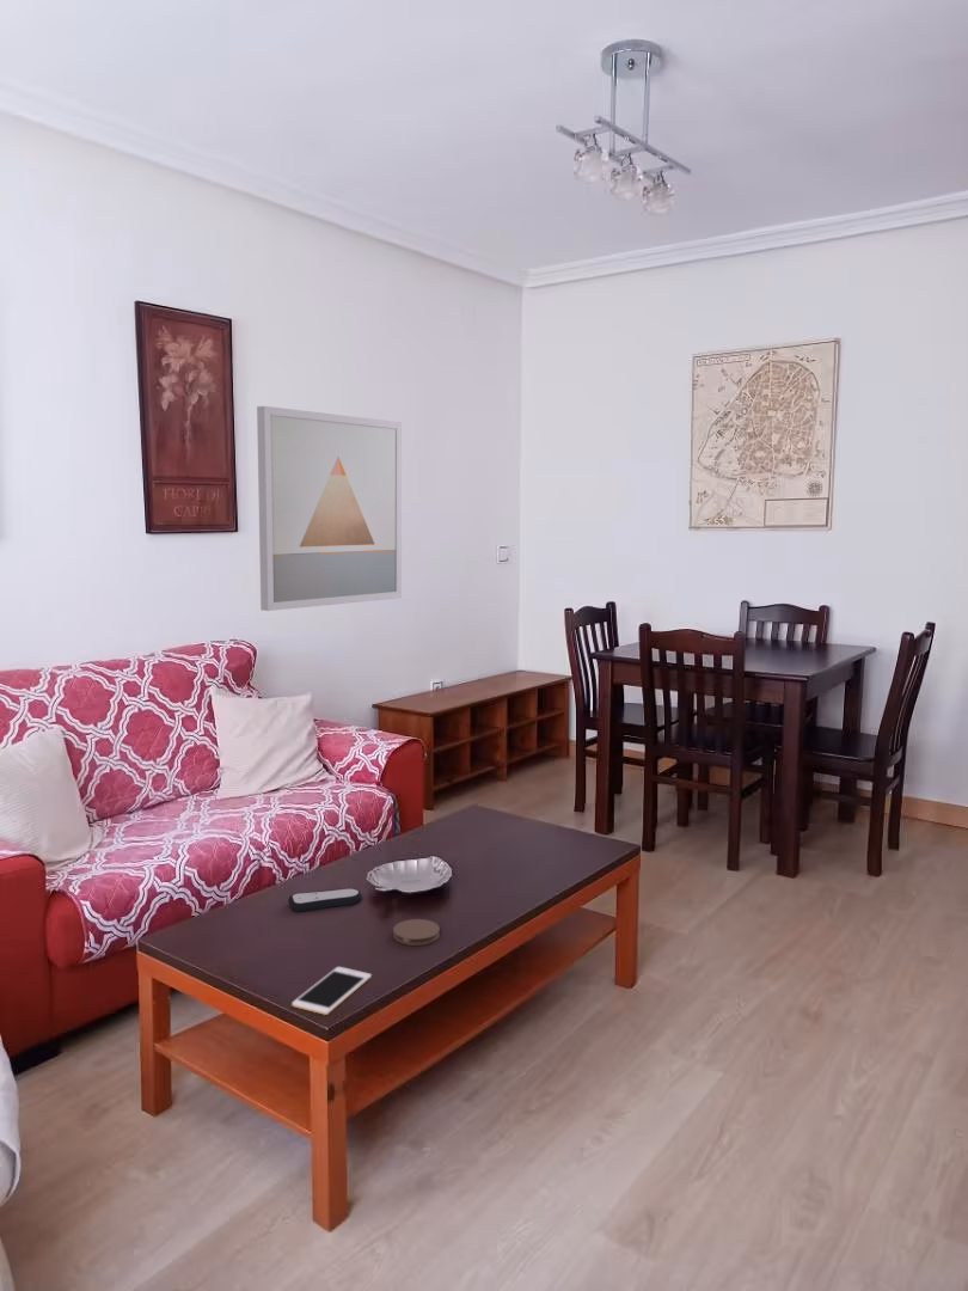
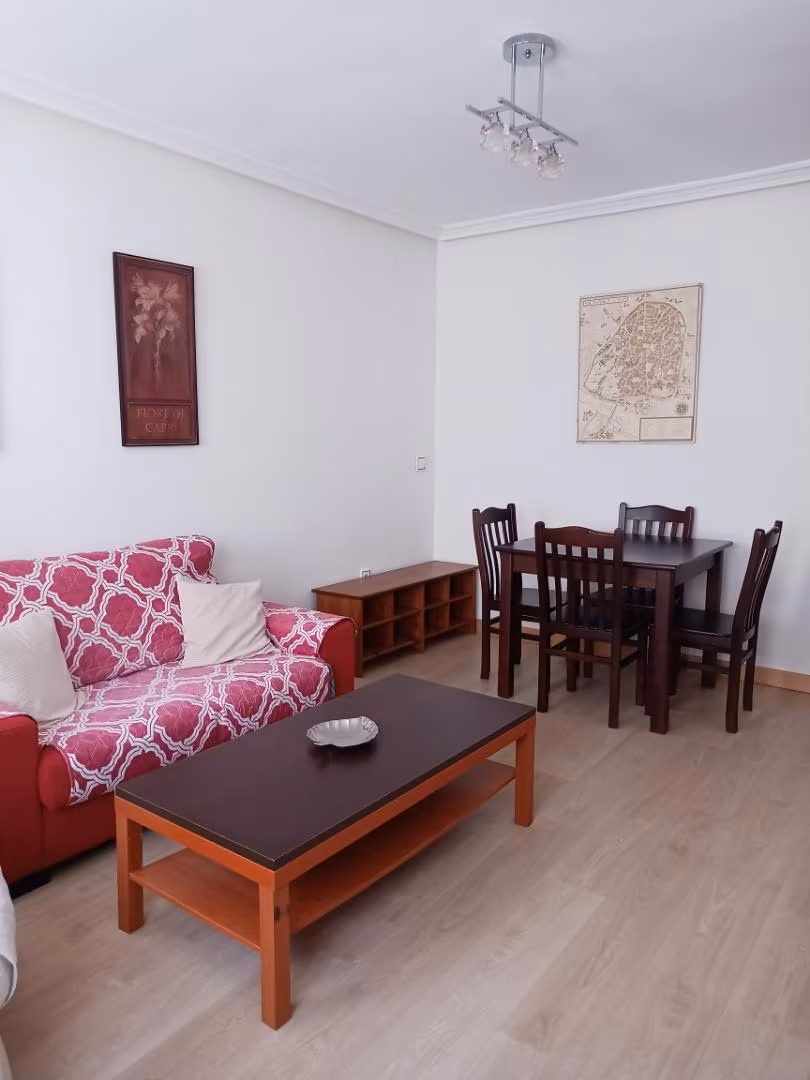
- remote control [287,887,363,913]
- wall art [256,405,403,612]
- coaster [392,918,441,947]
- cell phone [290,966,373,1016]
